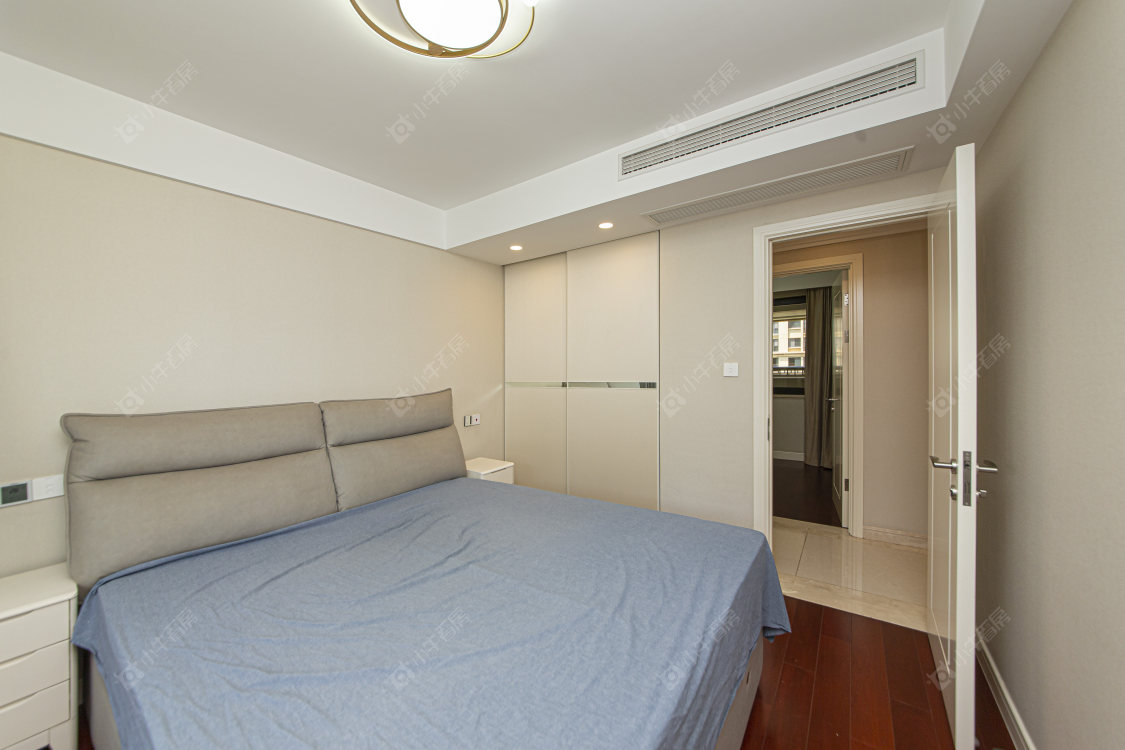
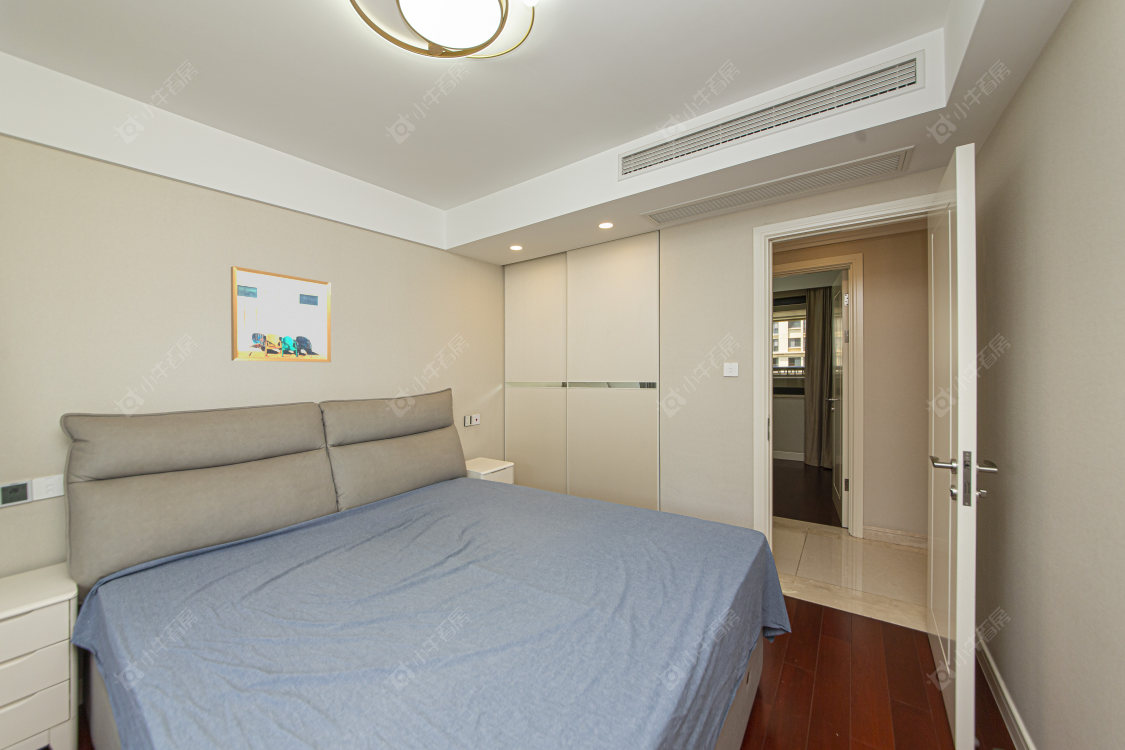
+ wall art [230,265,332,363]
